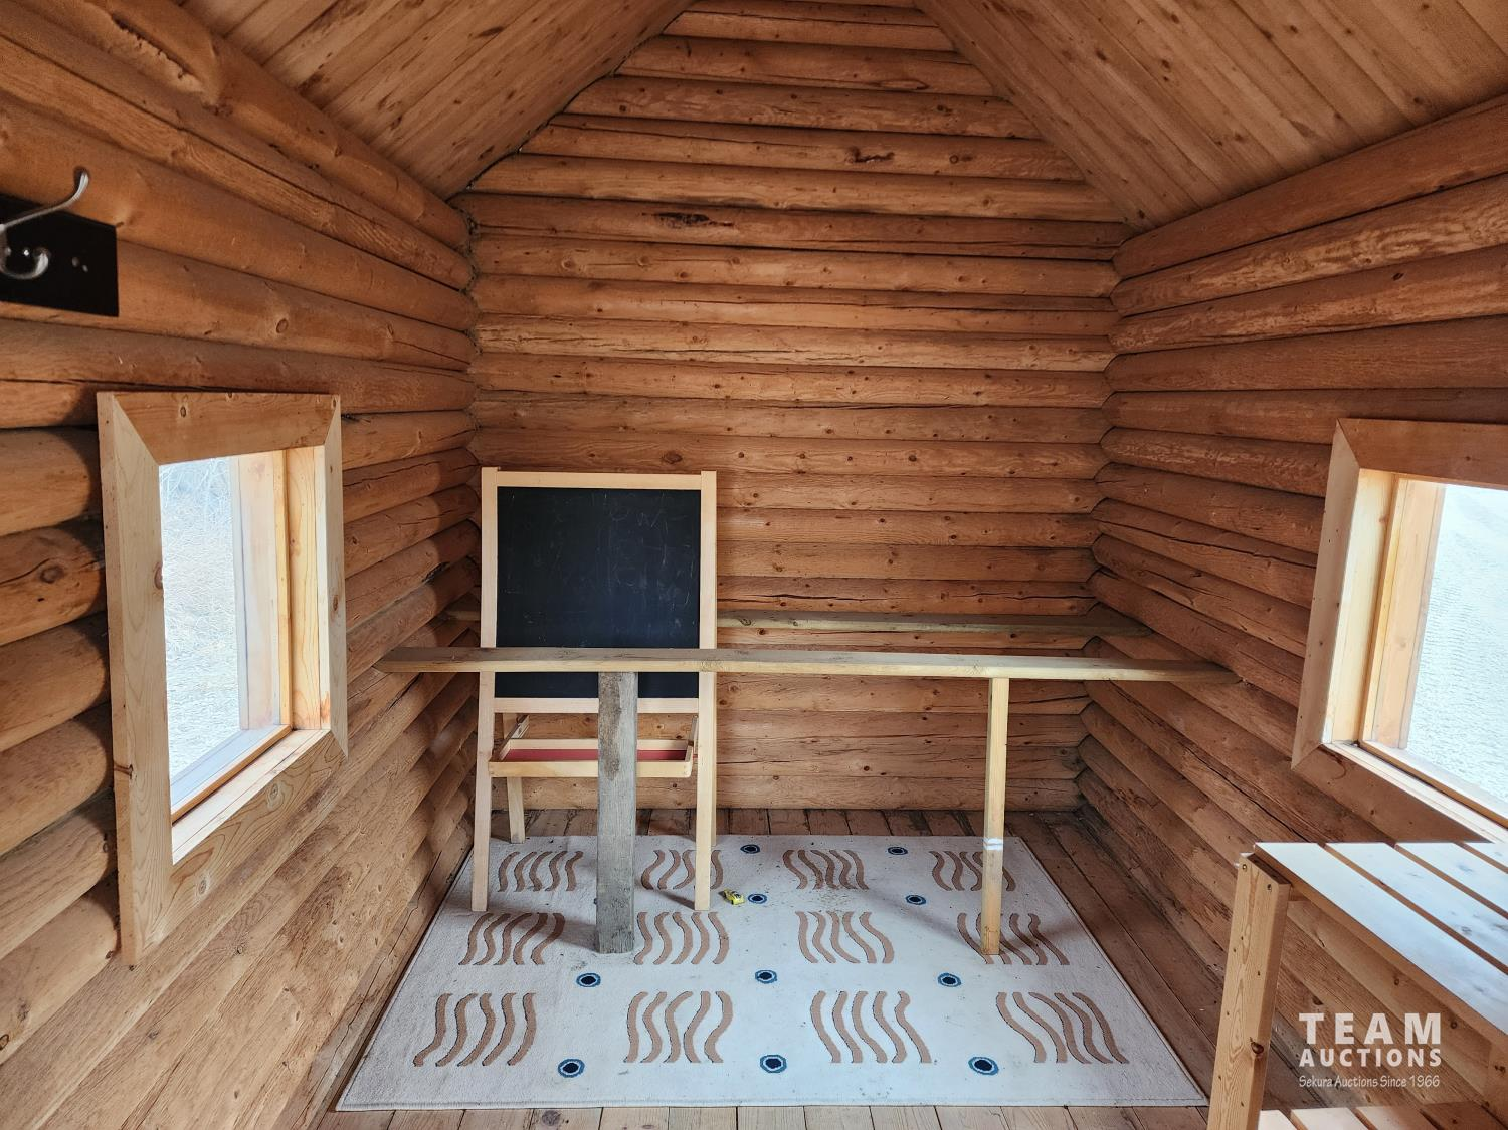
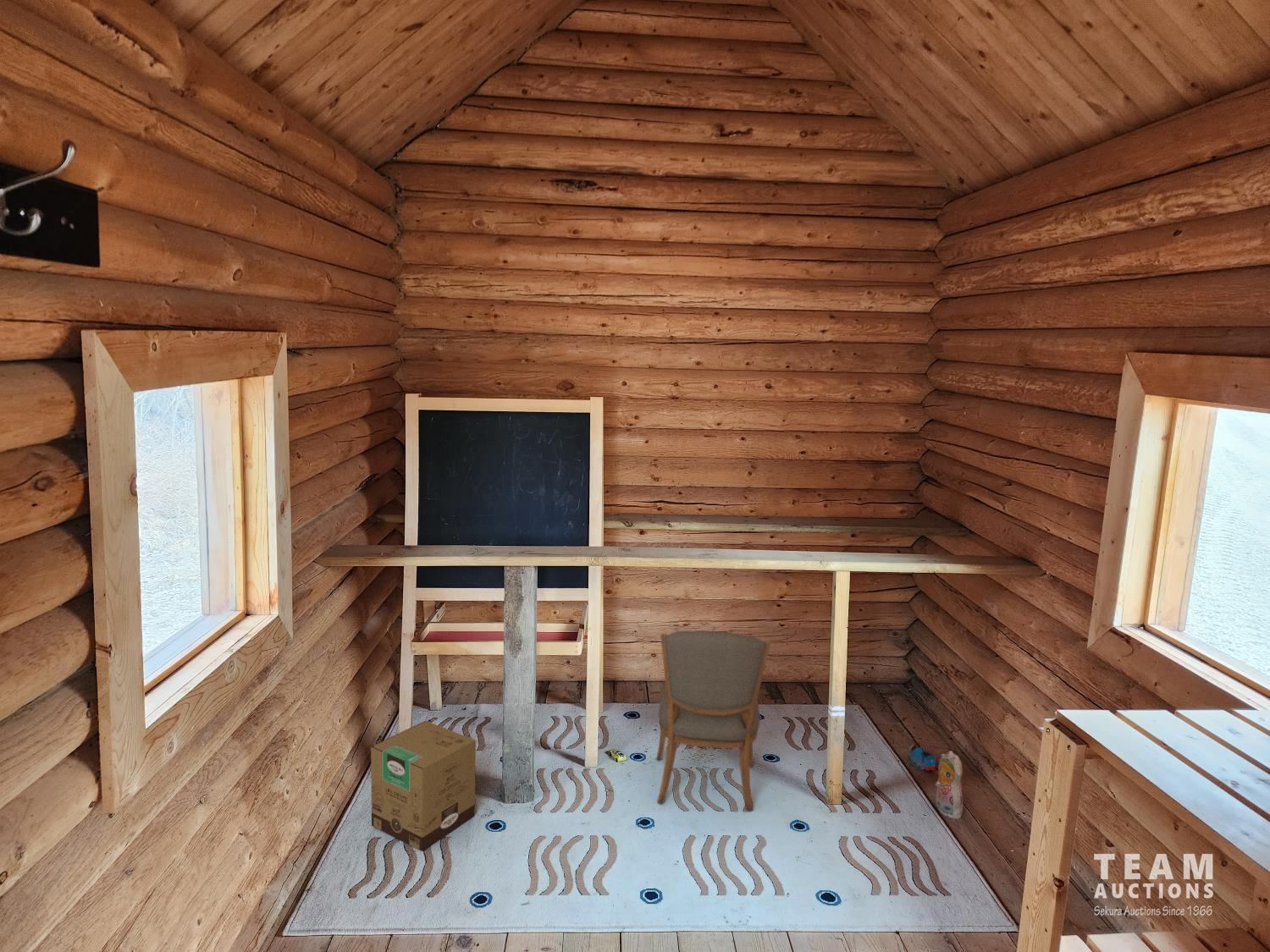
+ chair [655,630,771,812]
+ toy train [905,742,936,772]
+ cardboard box [370,720,477,851]
+ plush toy [935,750,964,820]
